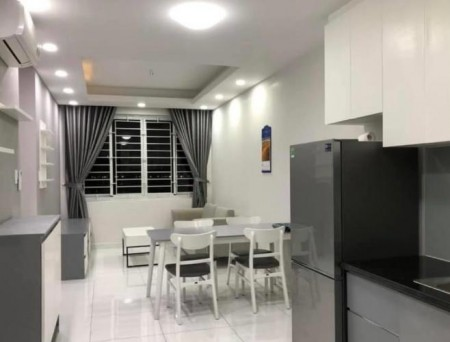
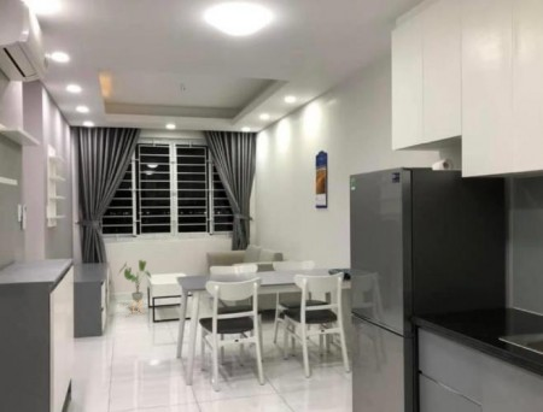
+ house plant [117,259,152,314]
